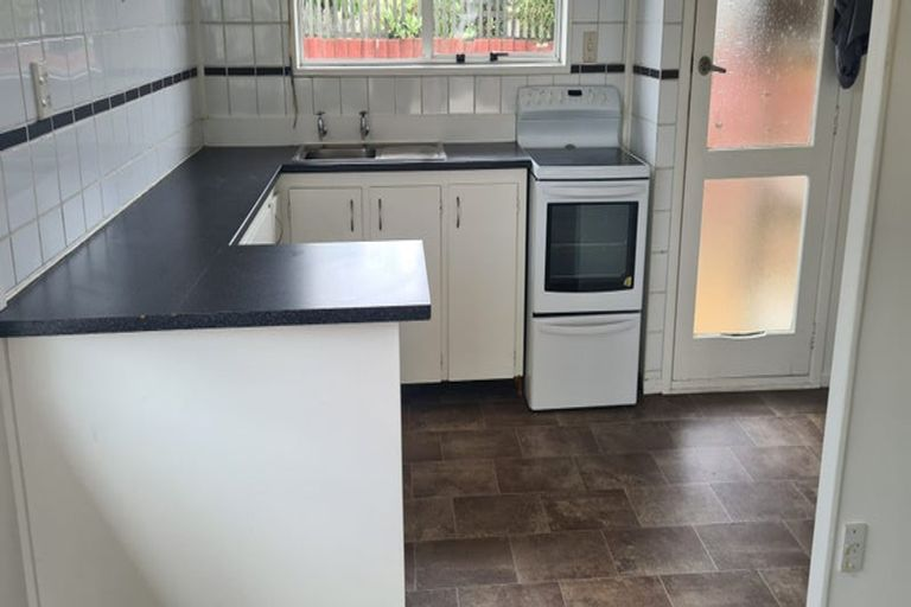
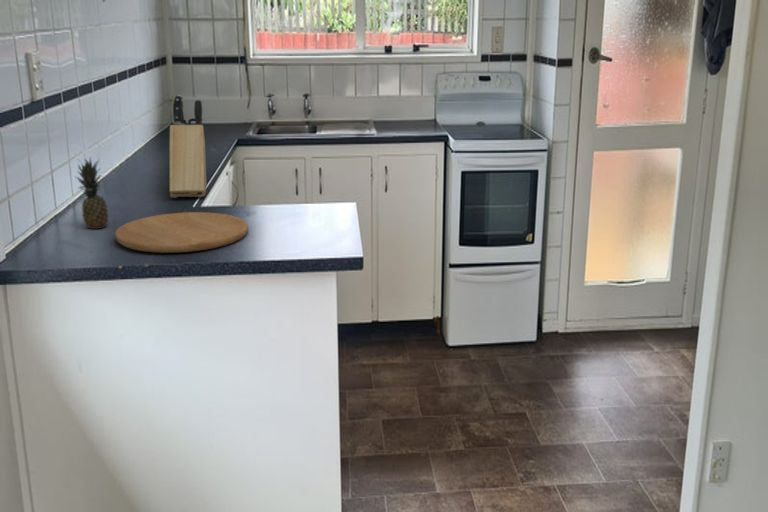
+ cutting board [114,211,249,254]
+ fruit [74,156,110,230]
+ knife block [169,94,208,199]
